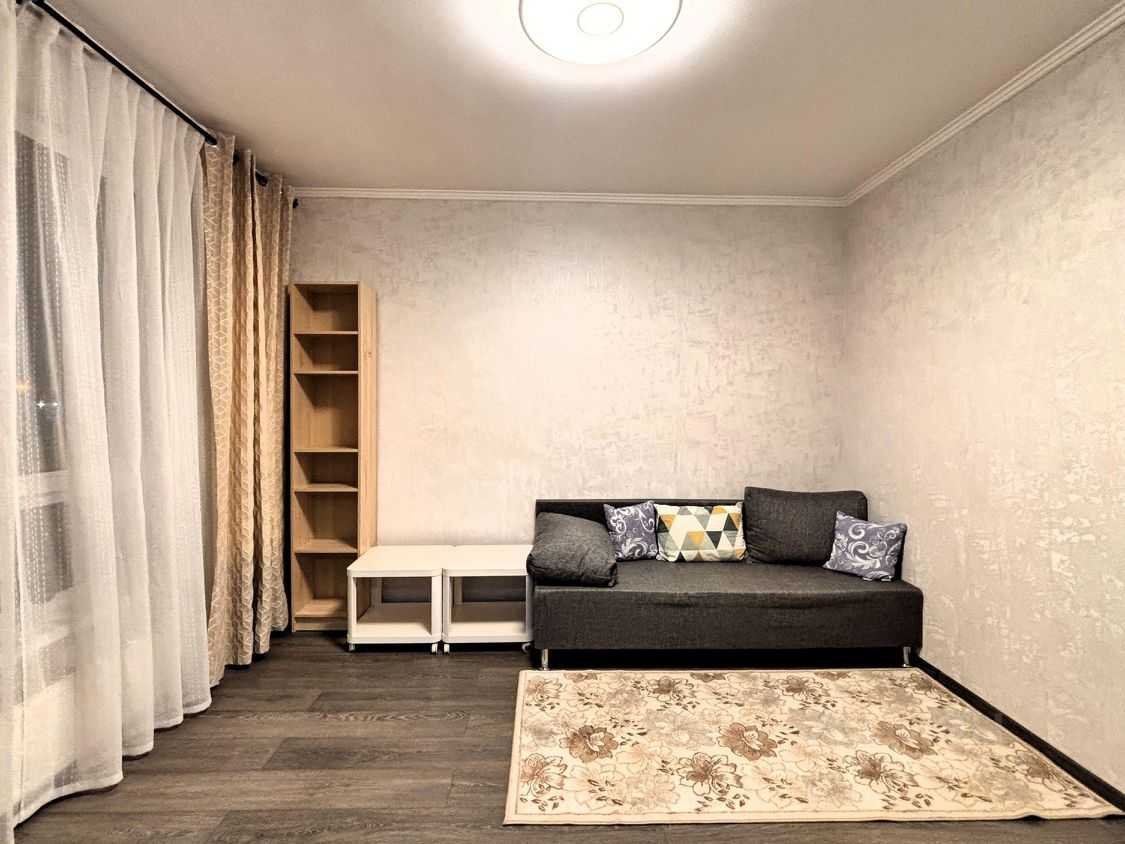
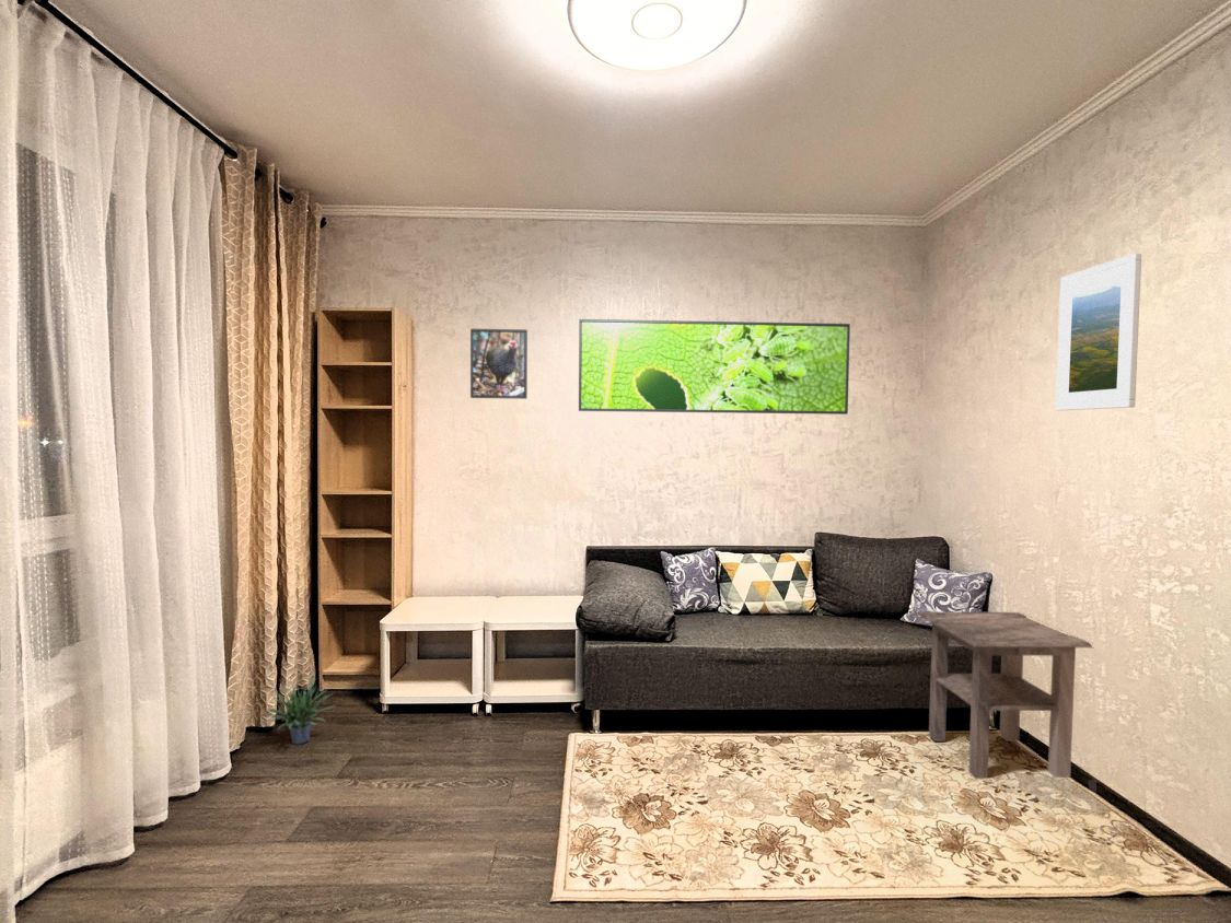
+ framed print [1055,253,1142,411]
+ potted plant [263,674,338,746]
+ side table [915,611,1093,780]
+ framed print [469,328,529,400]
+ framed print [578,318,851,416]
